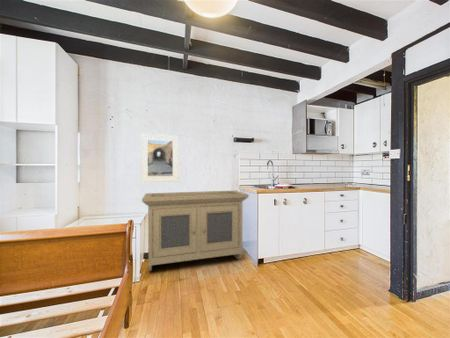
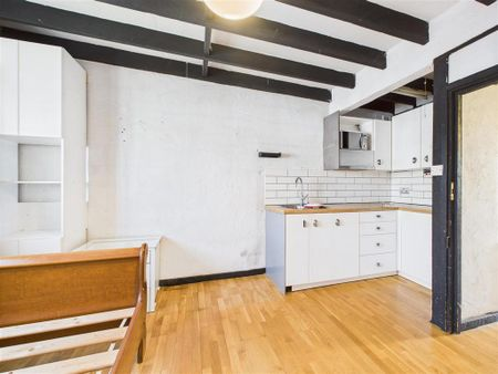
- storage cabinet [141,190,250,272]
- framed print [140,133,180,183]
